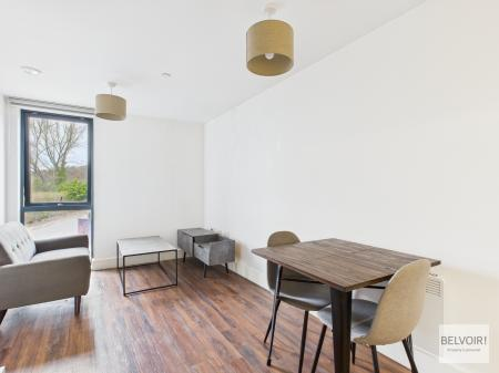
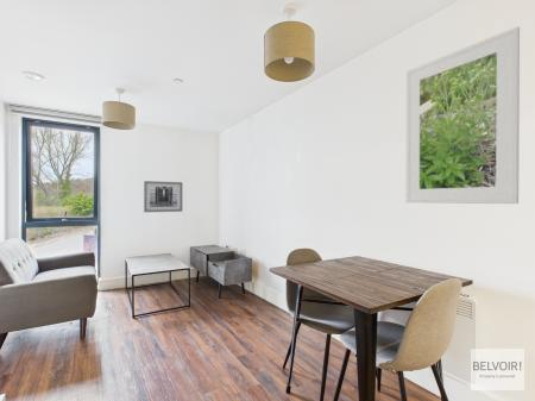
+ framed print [405,25,521,205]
+ wall art [143,180,183,213]
